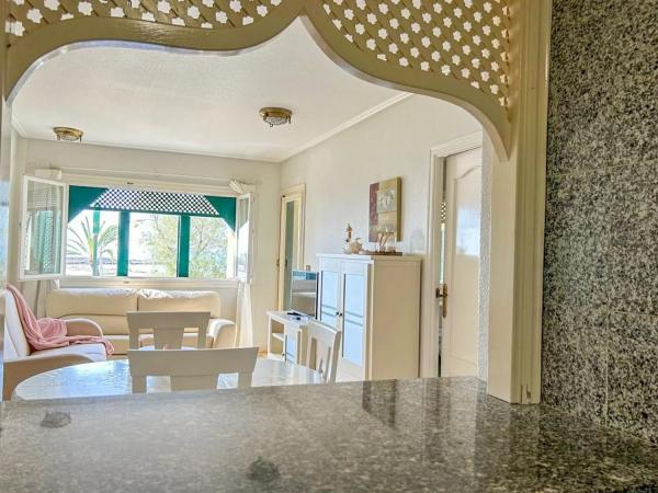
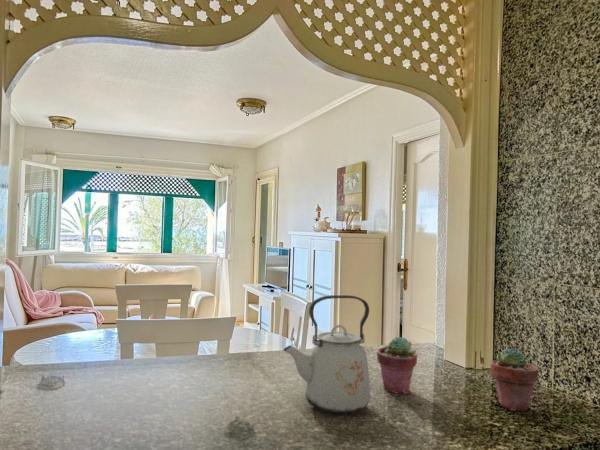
+ potted succulent [376,336,419,394]
+ kettle [282,294,371,414]
+ potted succulent [490,346,540,412]
